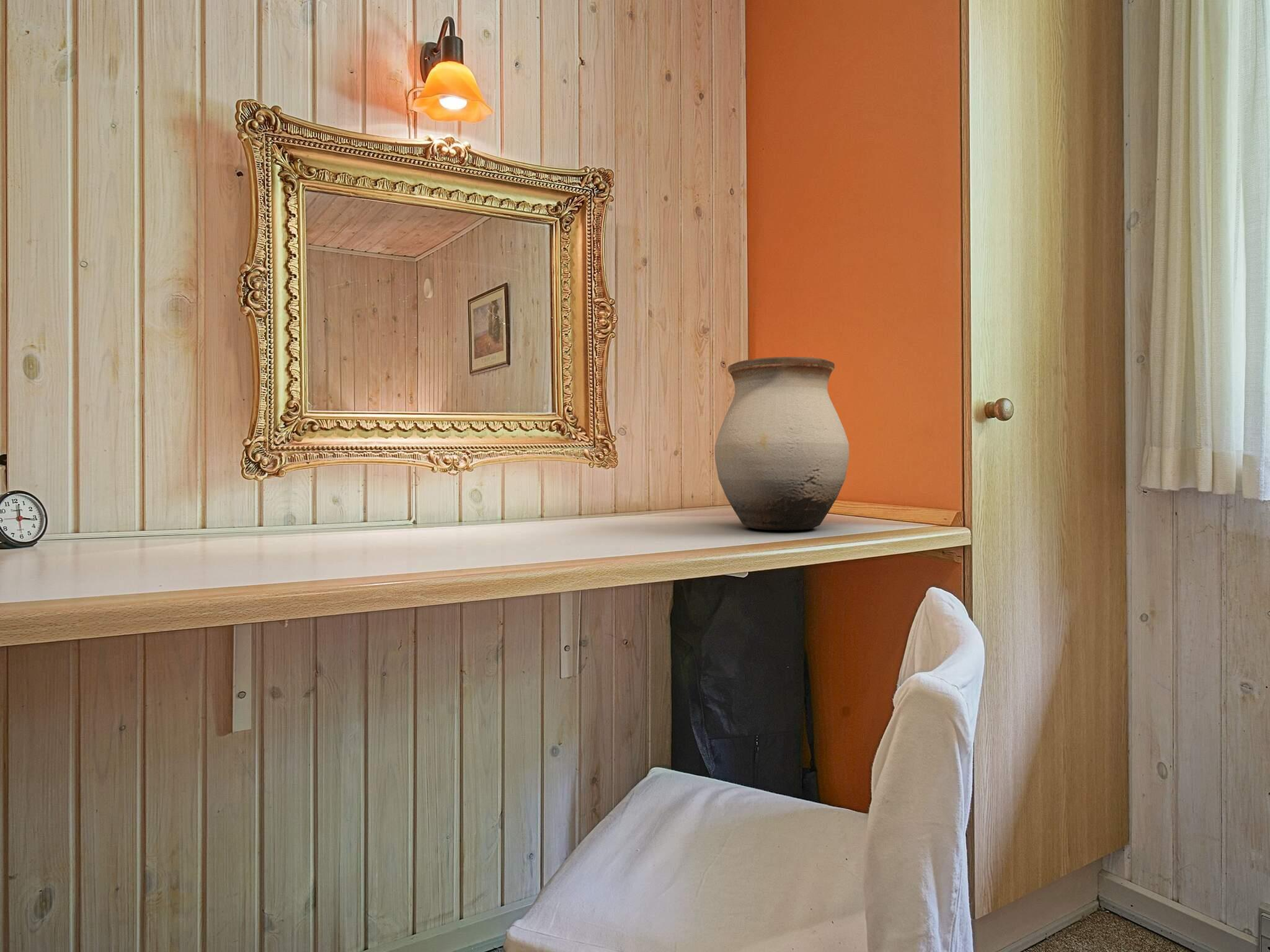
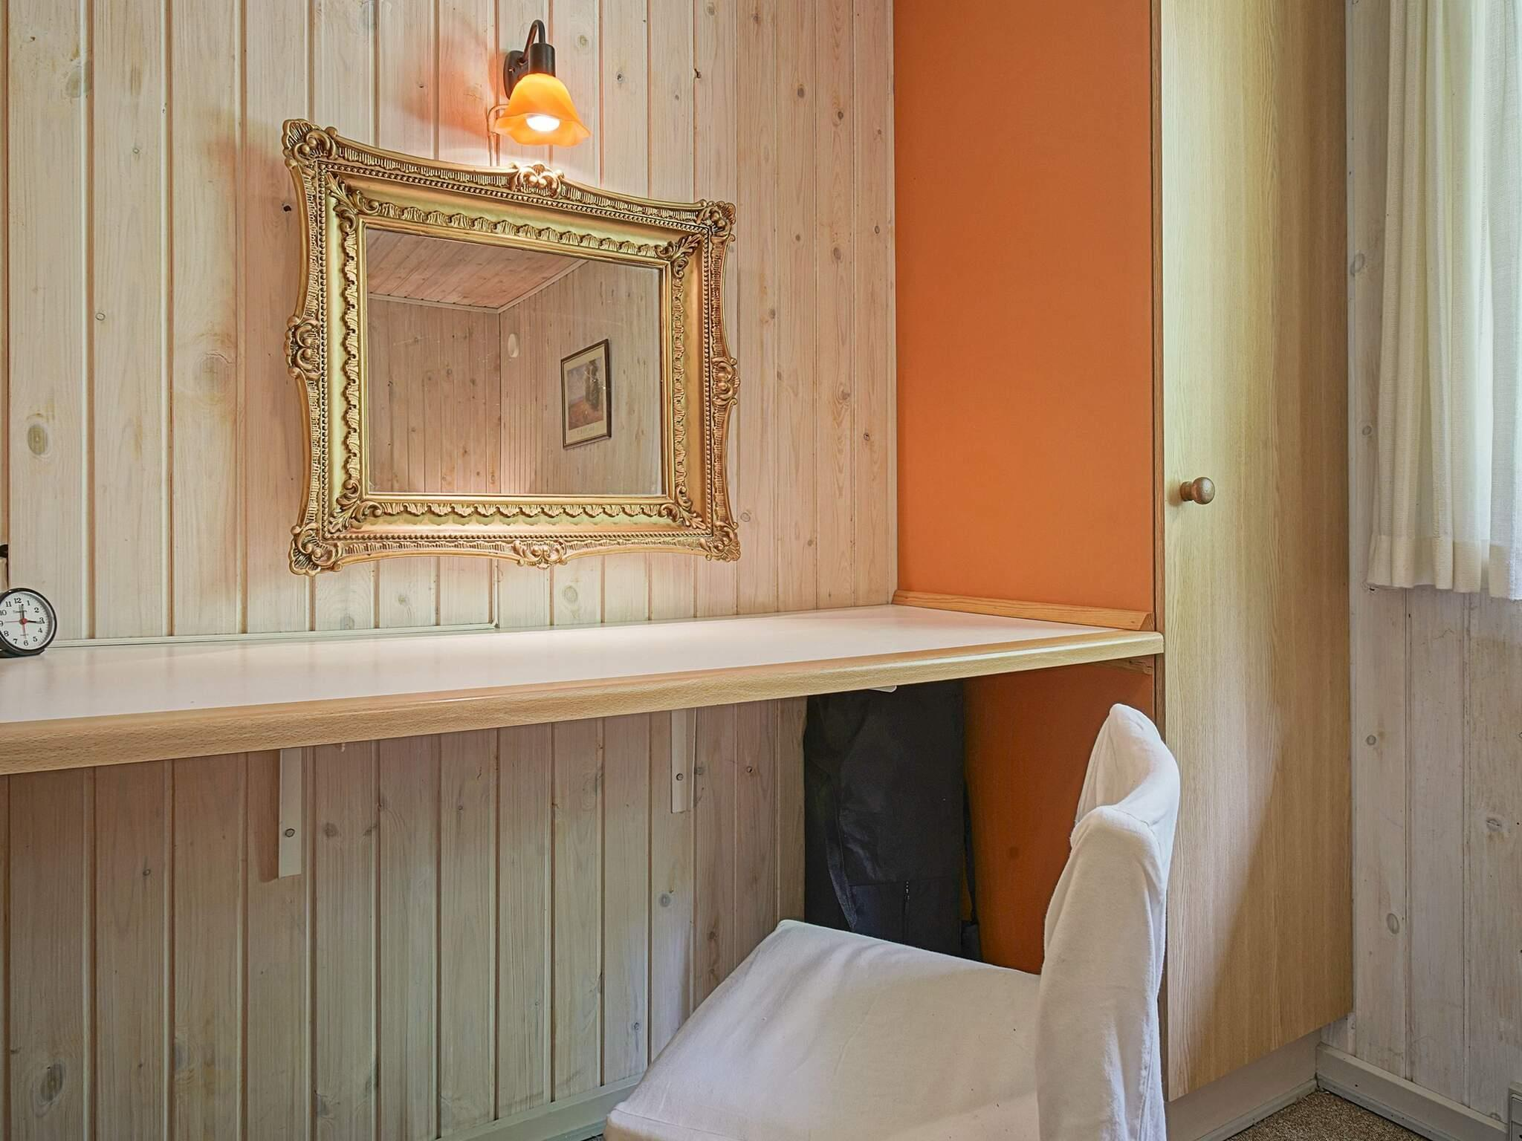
- vase [714,356,850,531]
